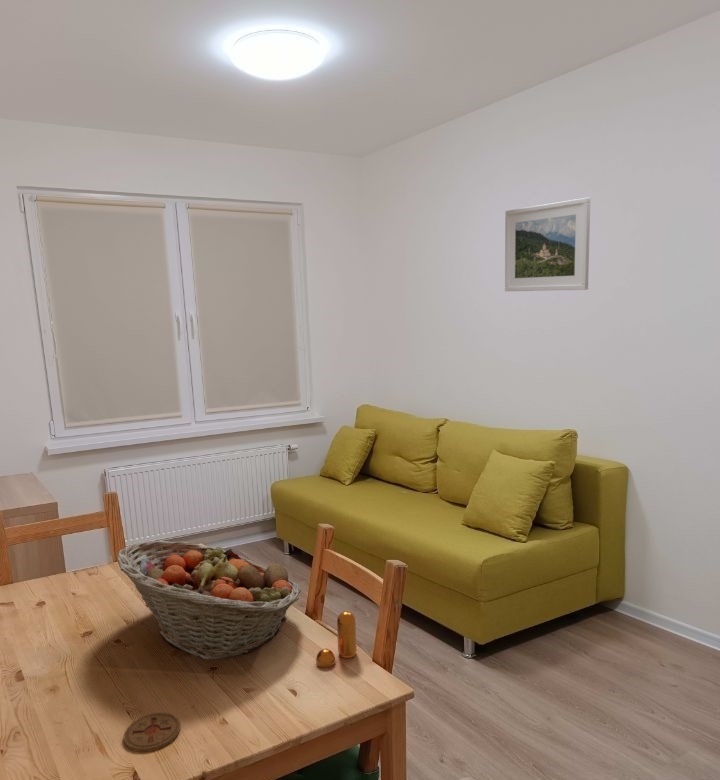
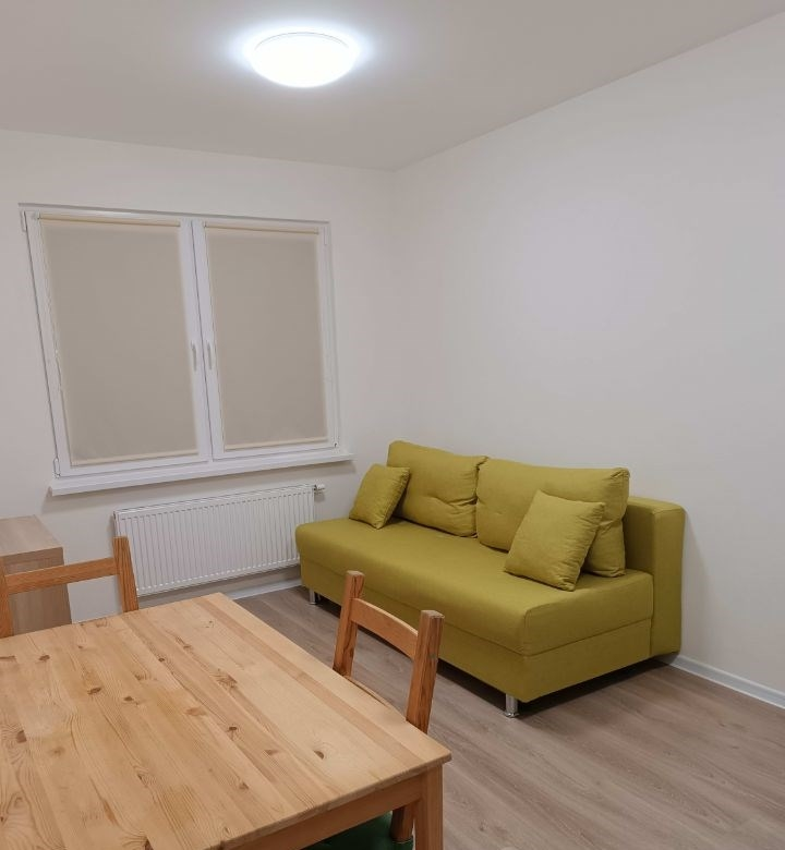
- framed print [504,197,591,292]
- coaster [123,712,181,753]
- fruit basket [116,540,302,660]
- pepper shaker [315,610,357,669]
